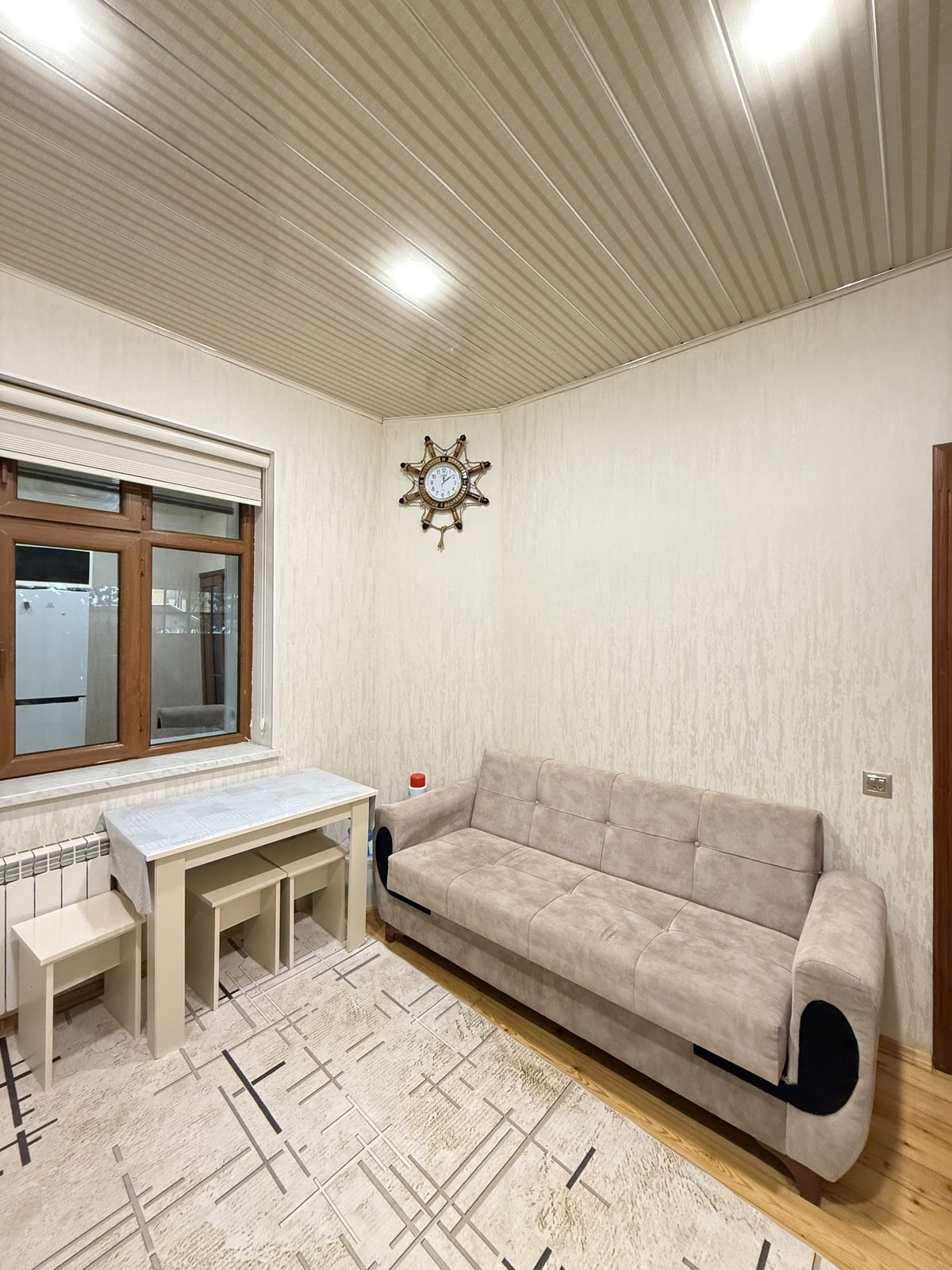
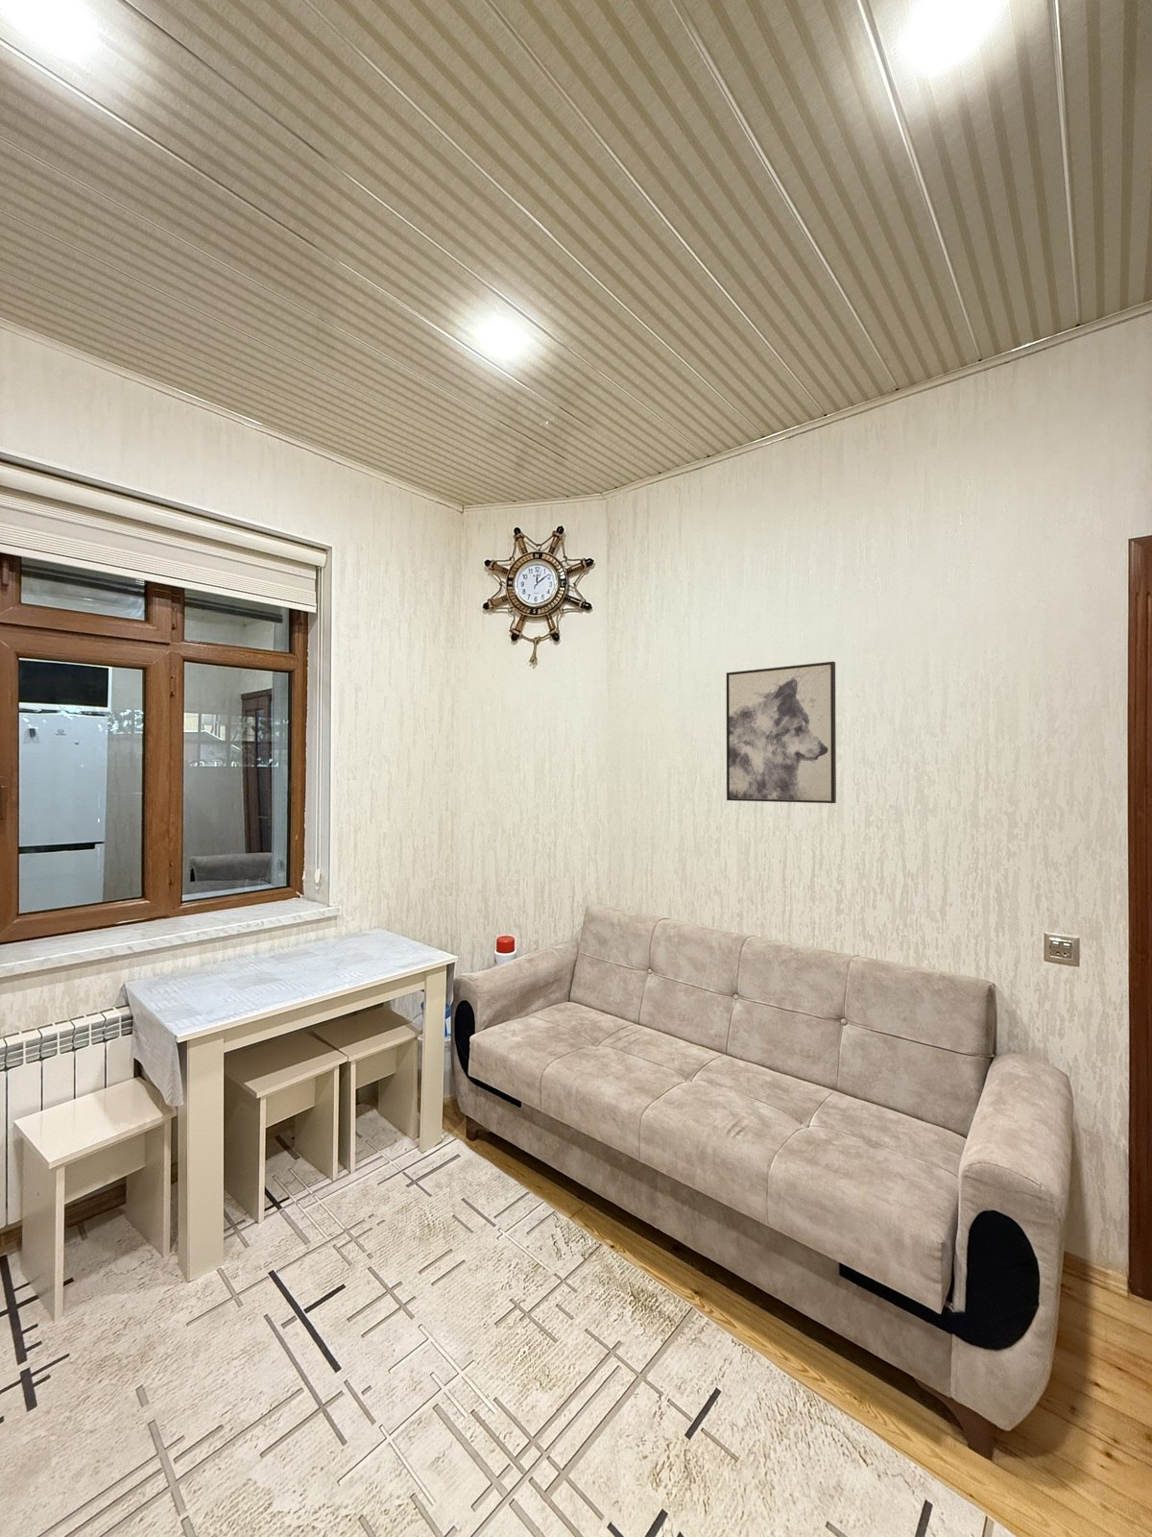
+ wall art [726,661,837,804]
